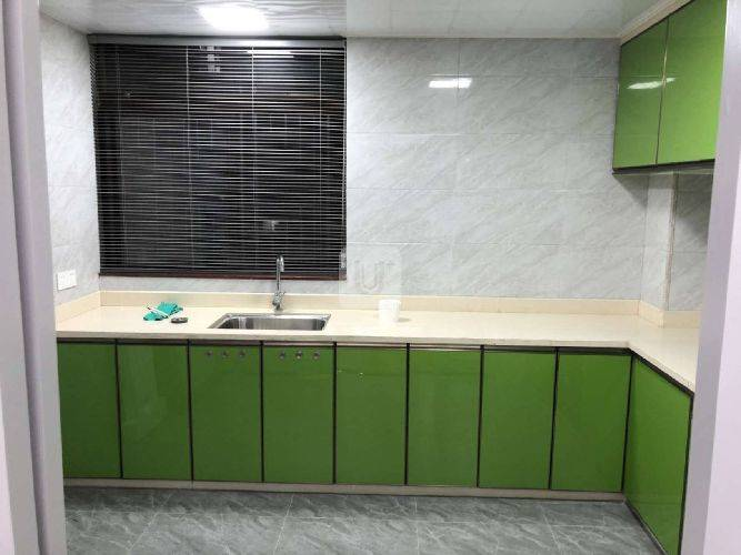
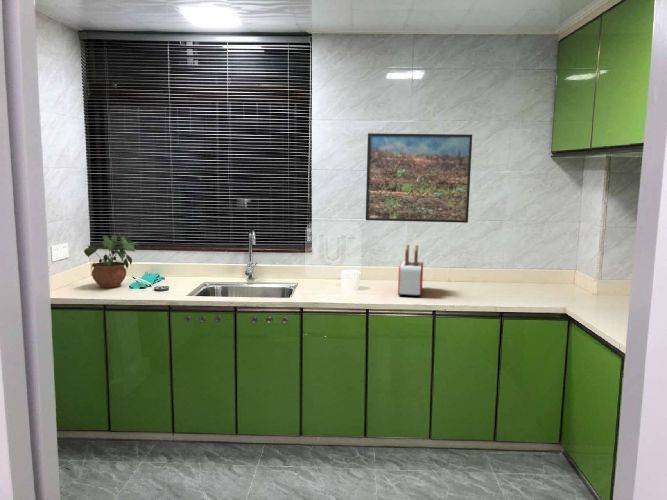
+ potted plant [83,230,139,289]
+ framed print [365,132,473,224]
+ toaster [397,244,424,298]
